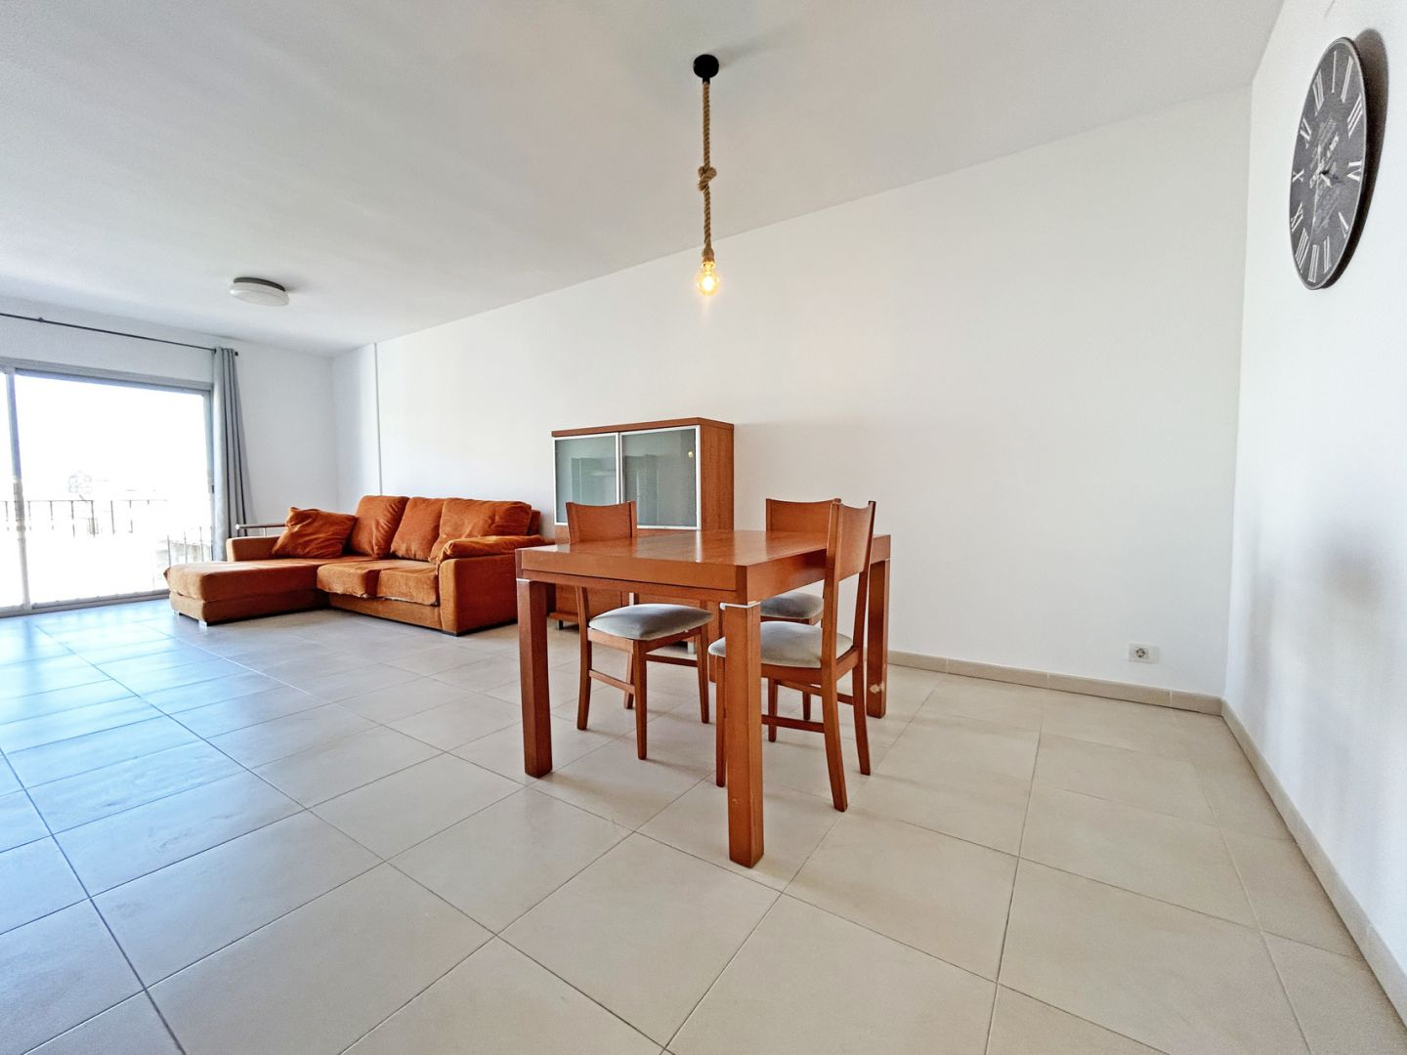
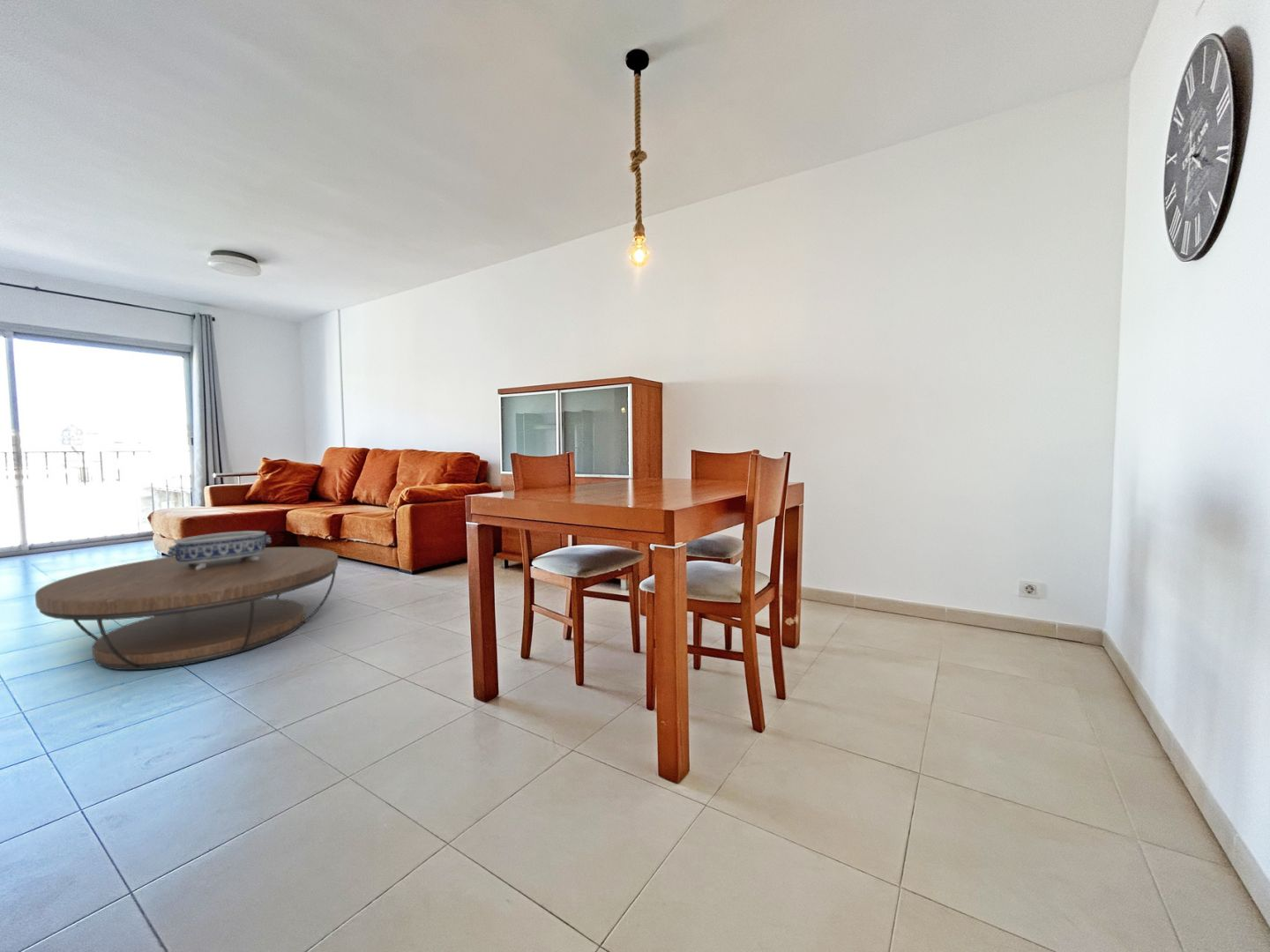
+ coffee table [34,547,339,671]
+ decorative bowl [166,530,273,570]
